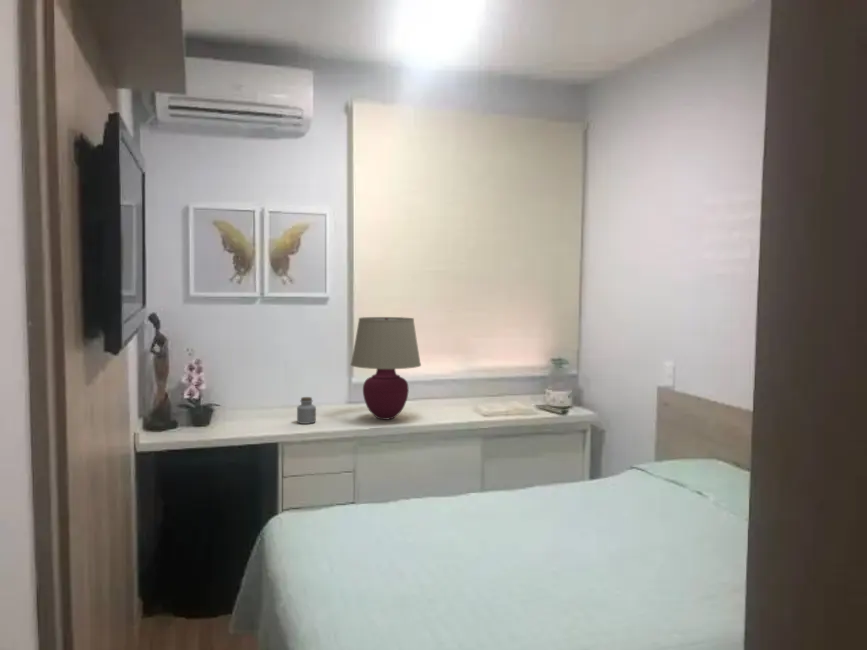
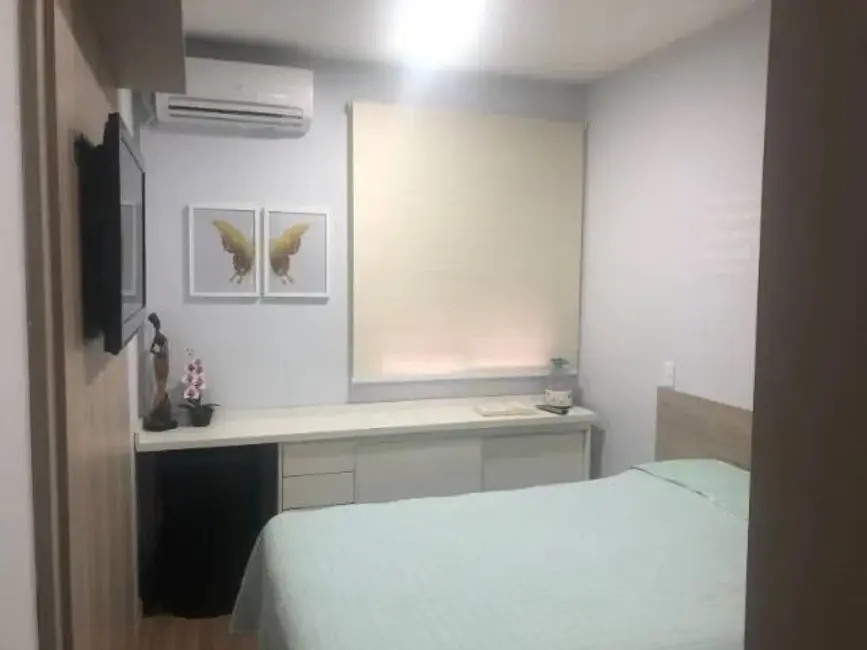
- jar [296,396,317,425]
- table lamp [350,316,422,421]
